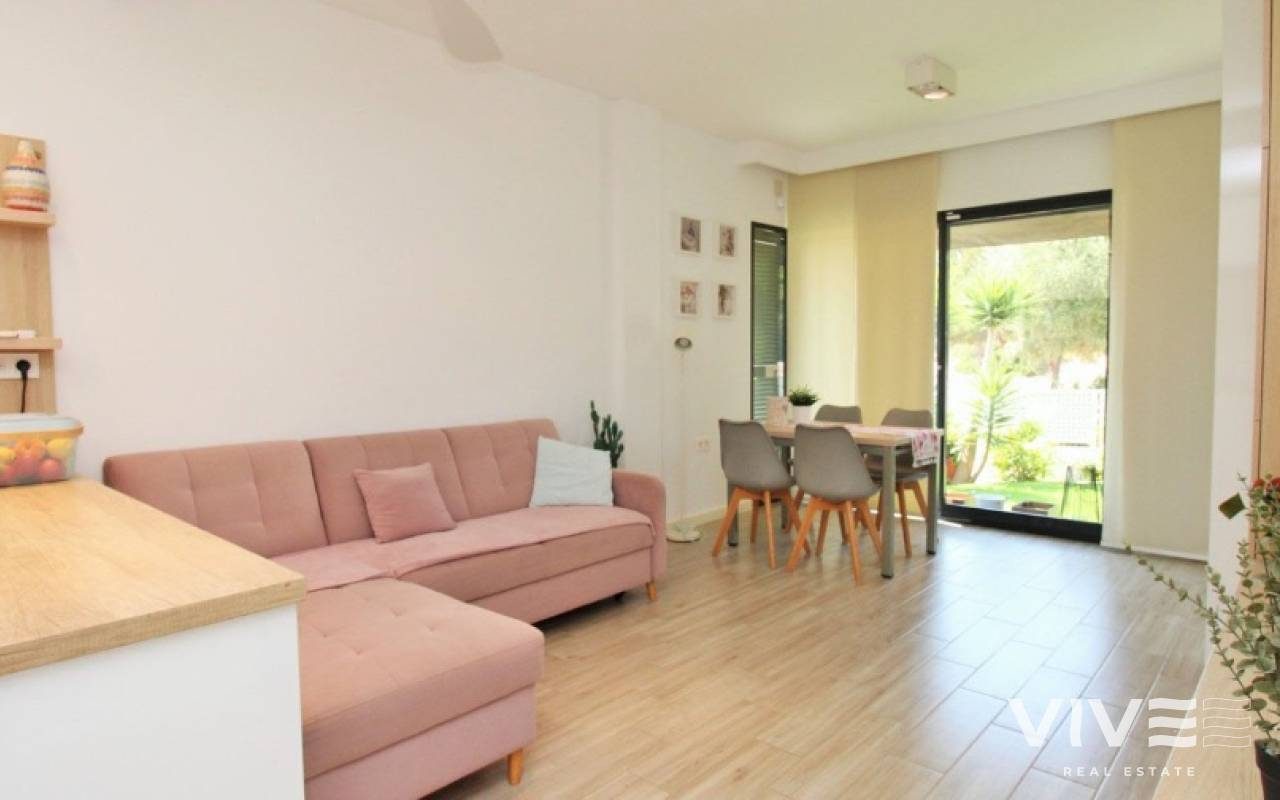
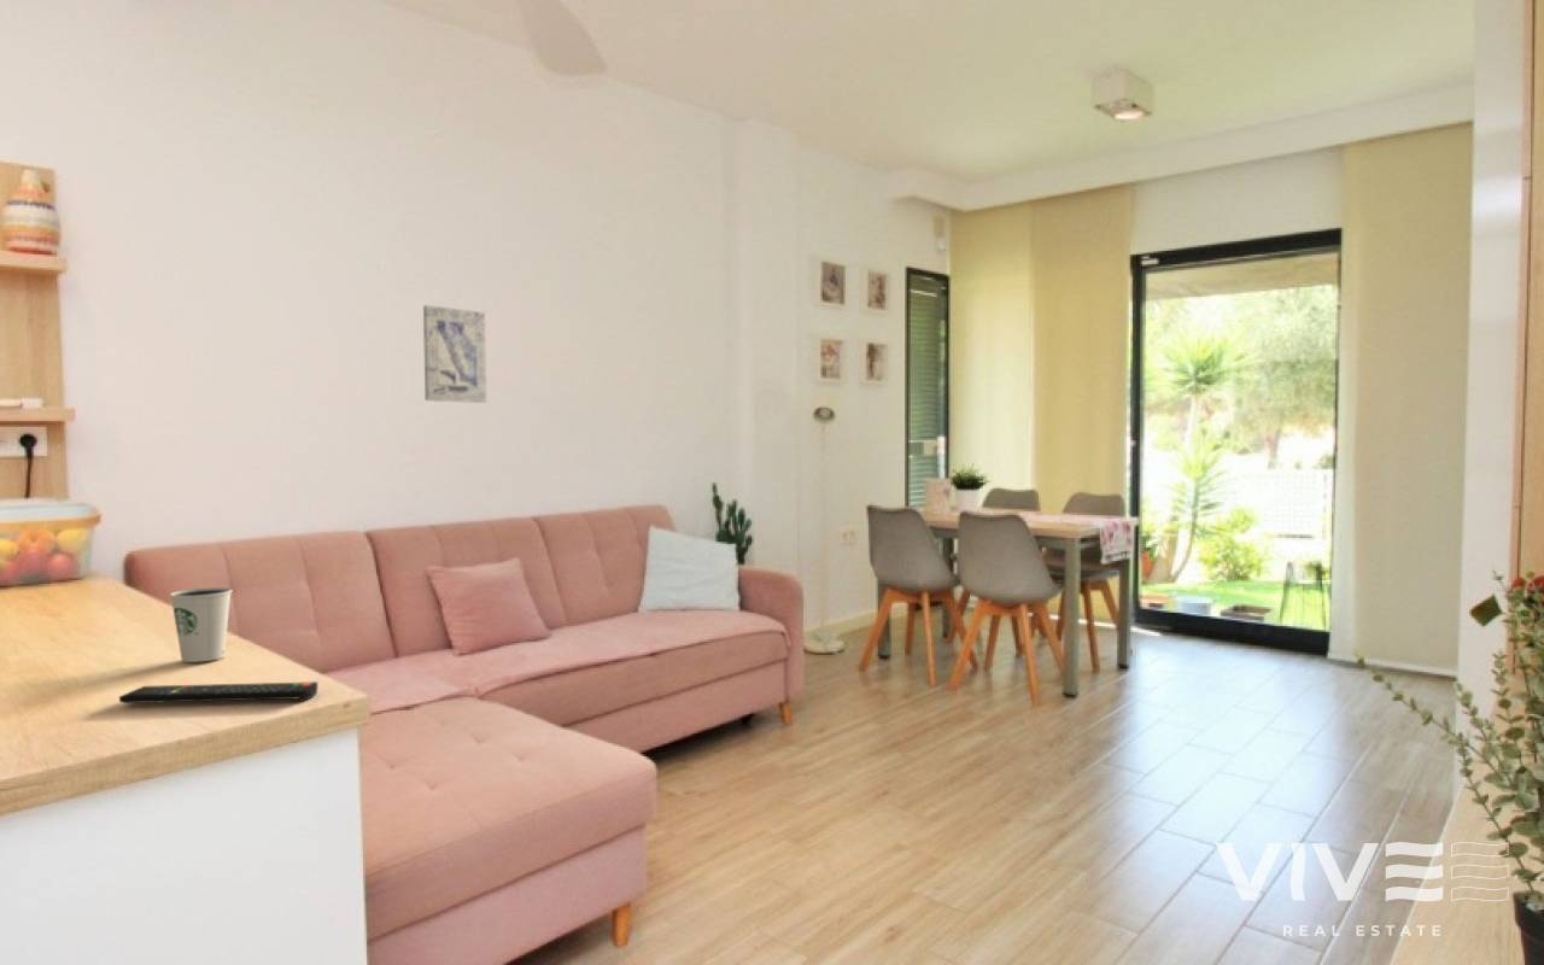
+ dixie cup [169,586,233,663]
+ remote control [118,680,318,704]
+ wall art [422,304,487,404]
